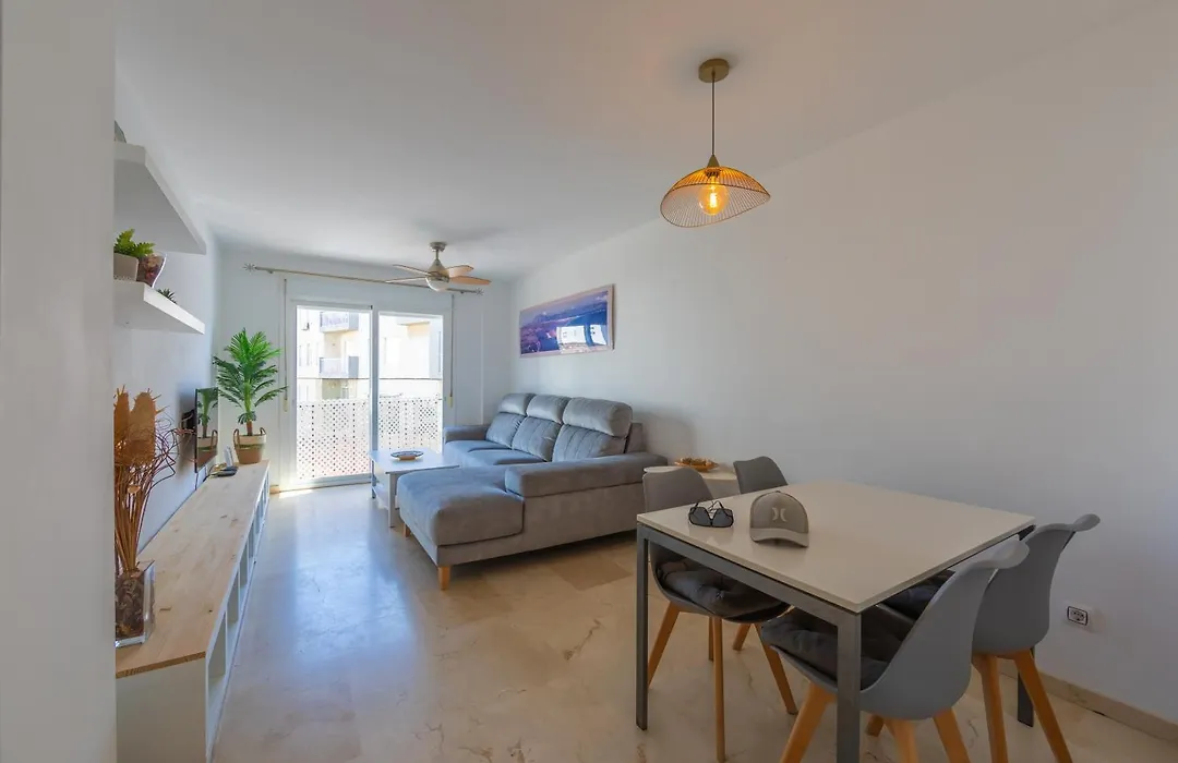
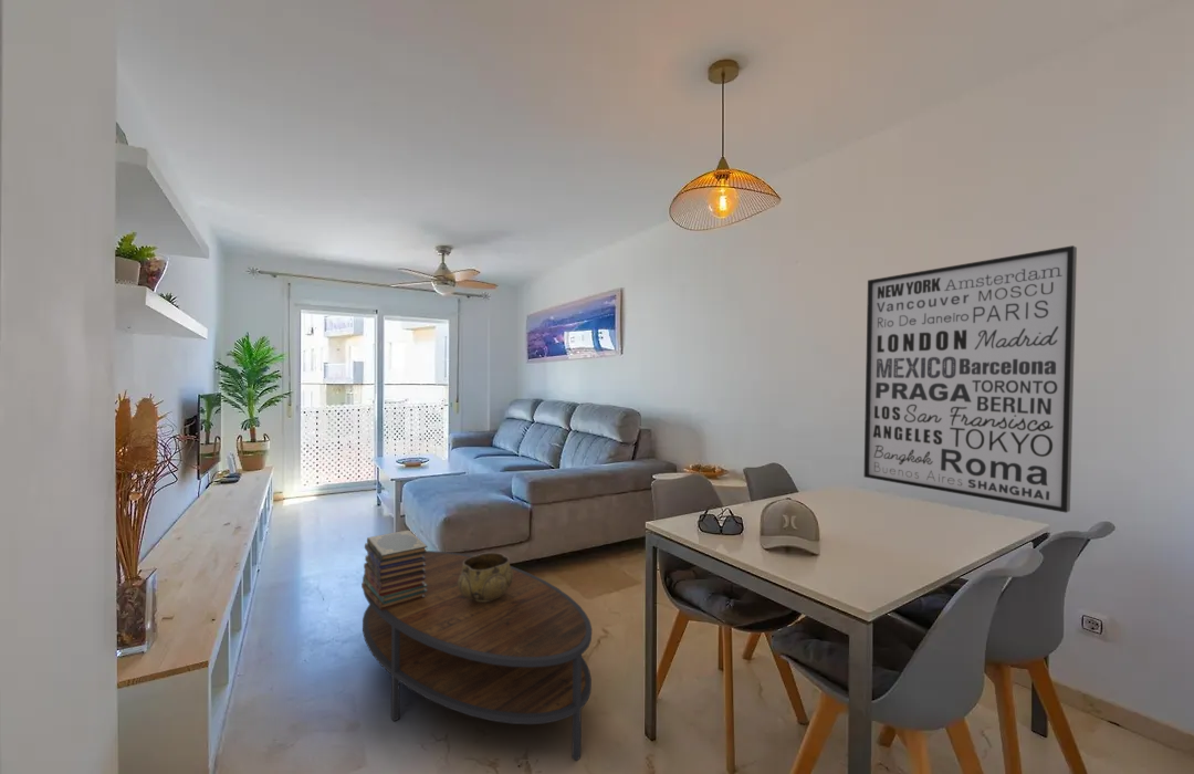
+ wall art [863,244,1078,514]
+ book stack [360,530,429,610]
+ decorative bowl [458,552,513,602]
+ coffee table [362,550,593,762]
